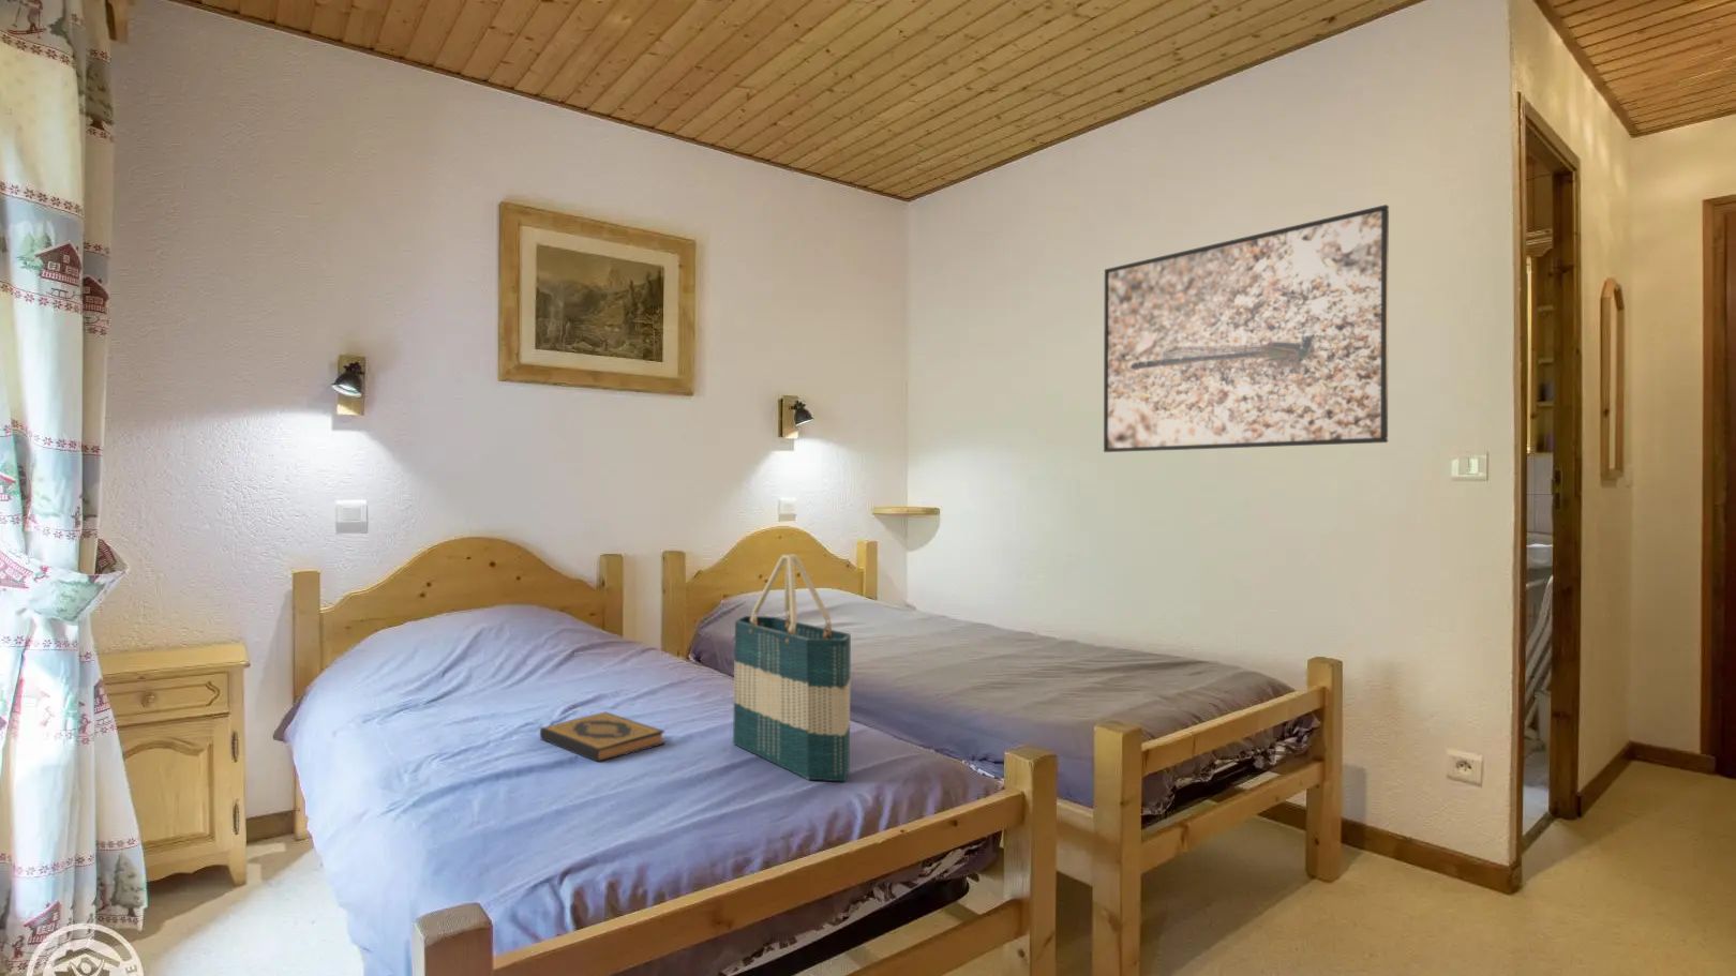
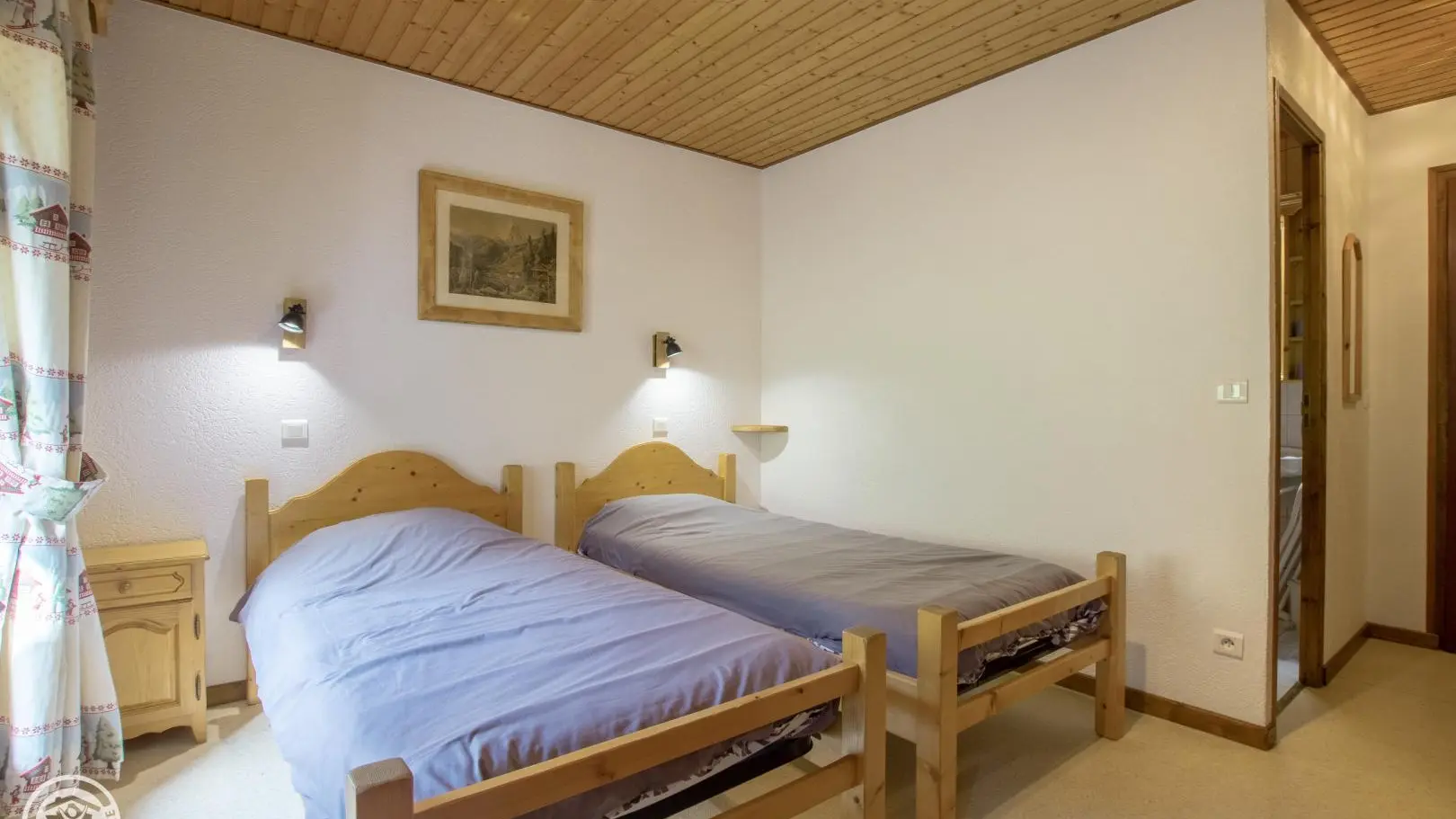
- hardback book [539,711,665,763]
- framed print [1103,204,1390,453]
- tote bag [732,553,852,783]
